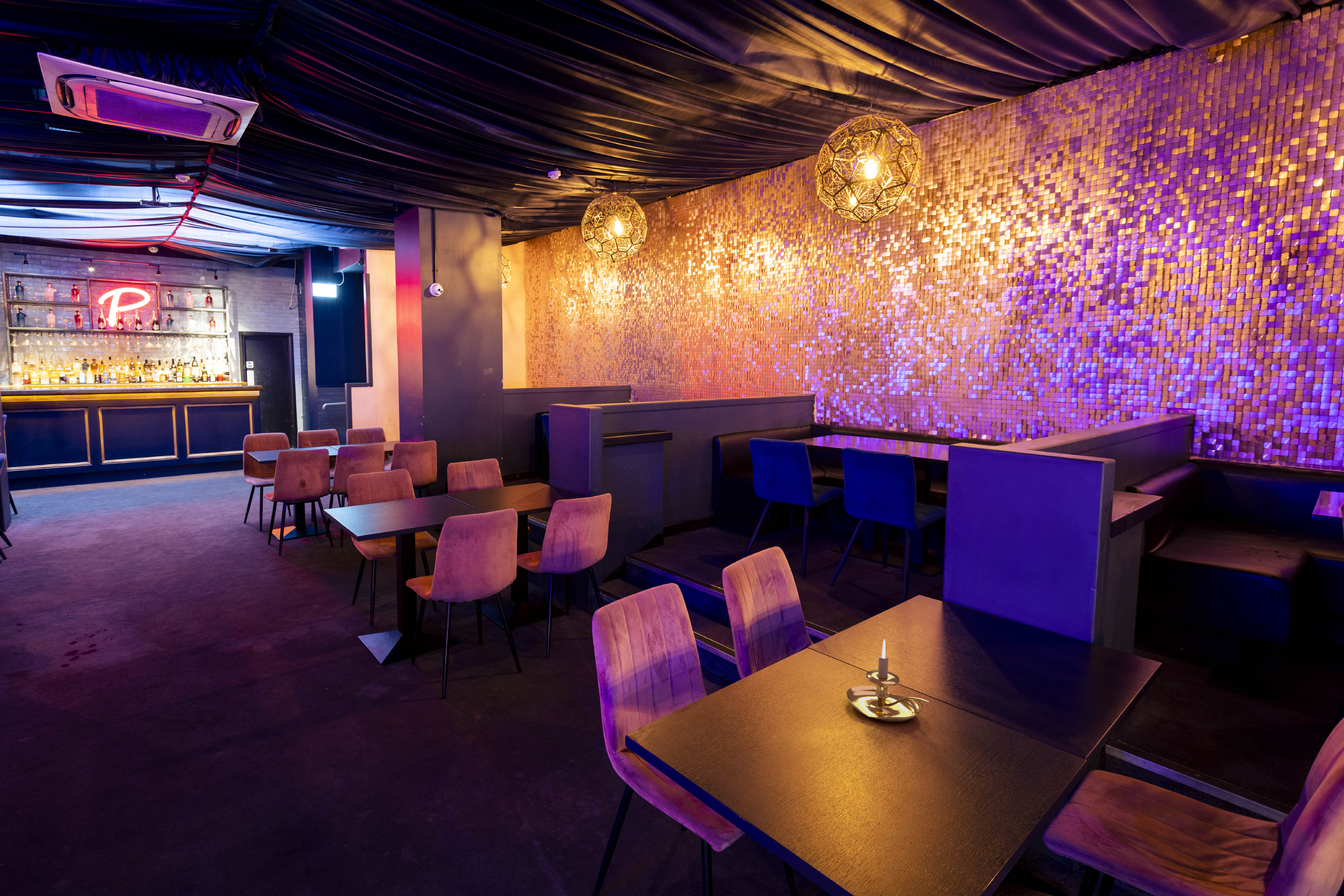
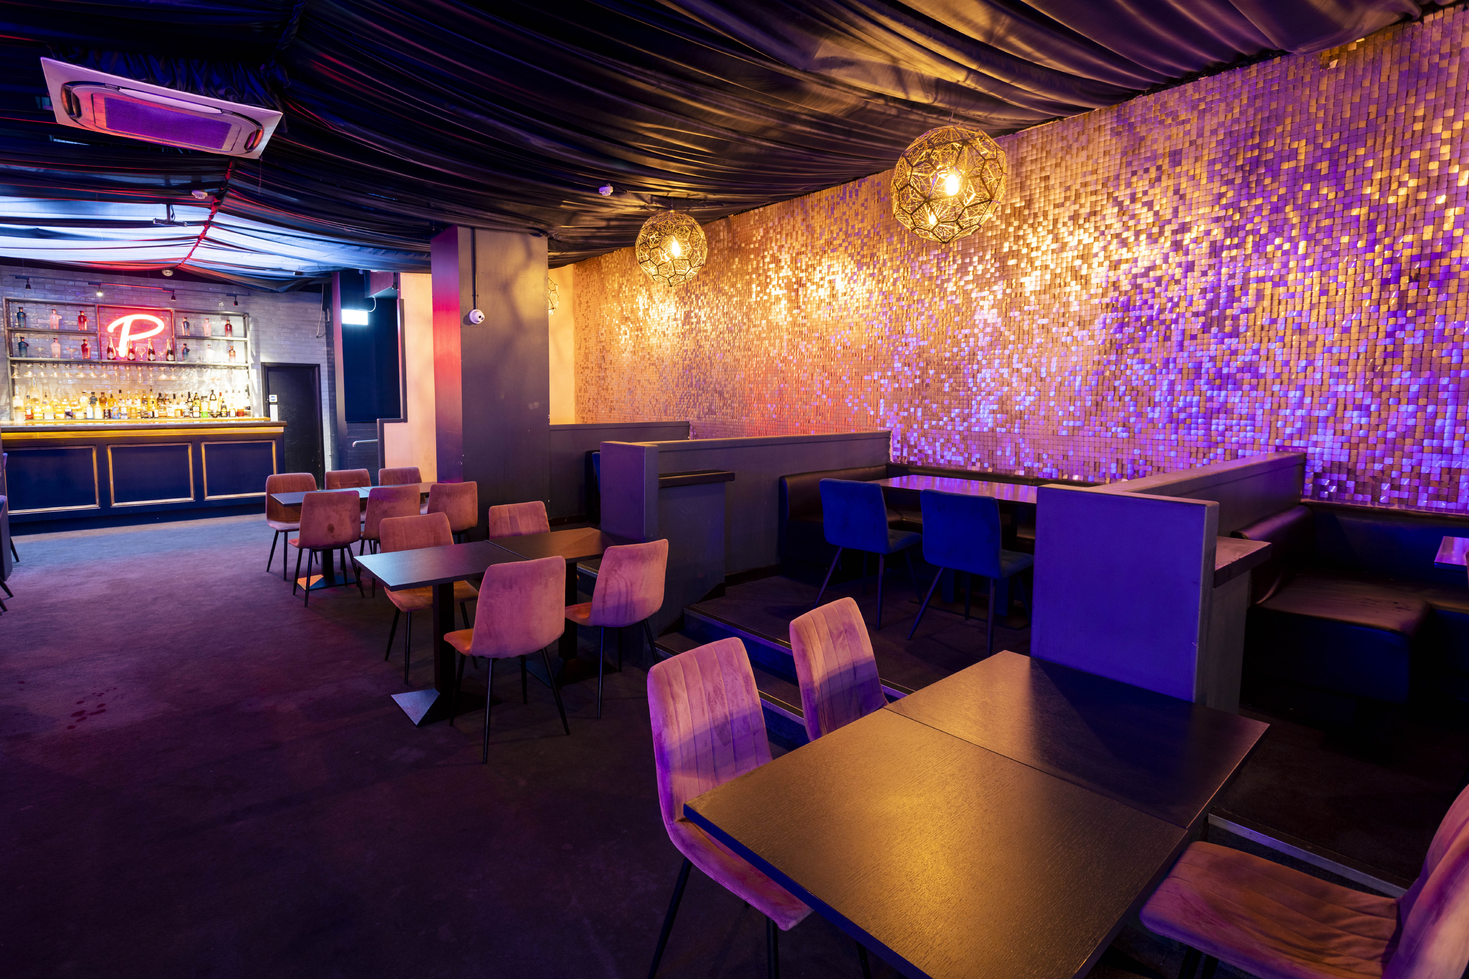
- candle holder [846,639,931,723]
